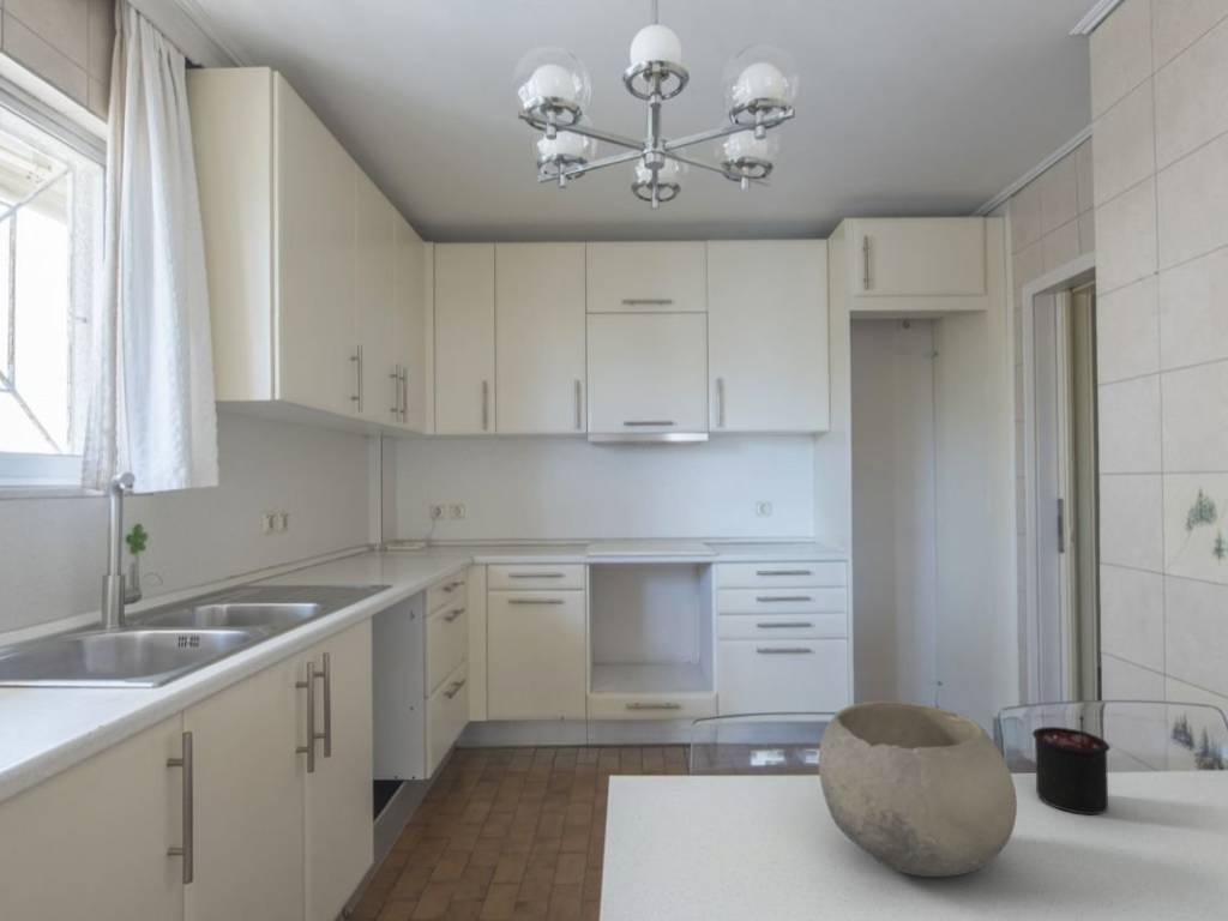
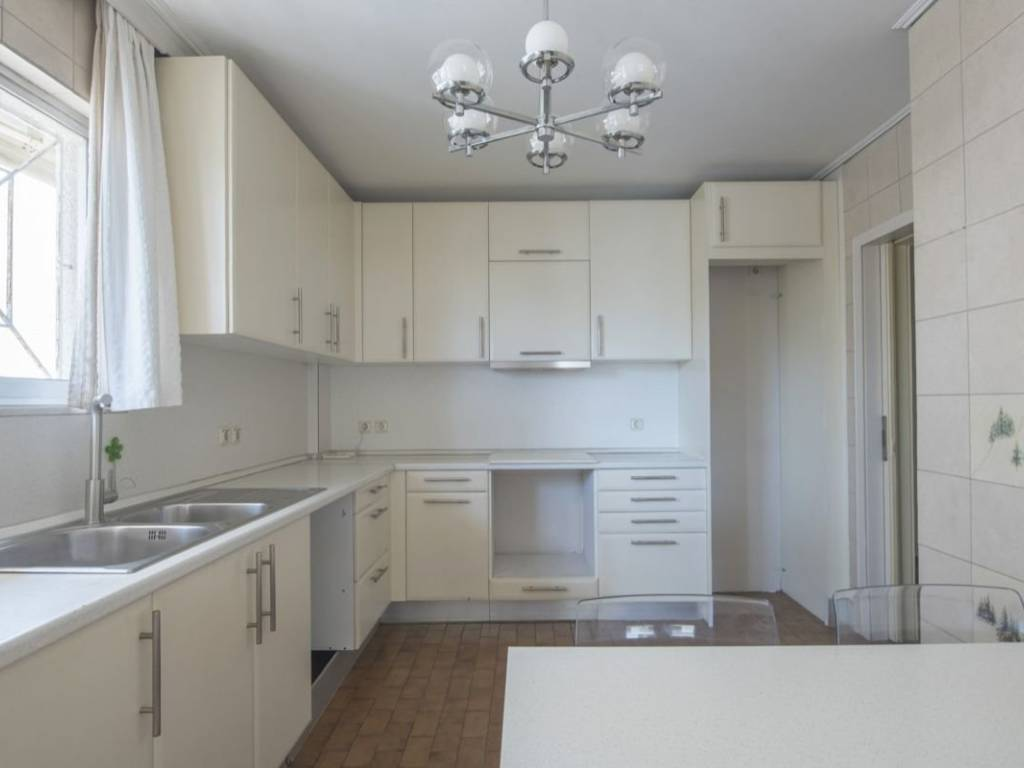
- candle [1031,715,1112,815]
- bowl [817,700,1018,878]
